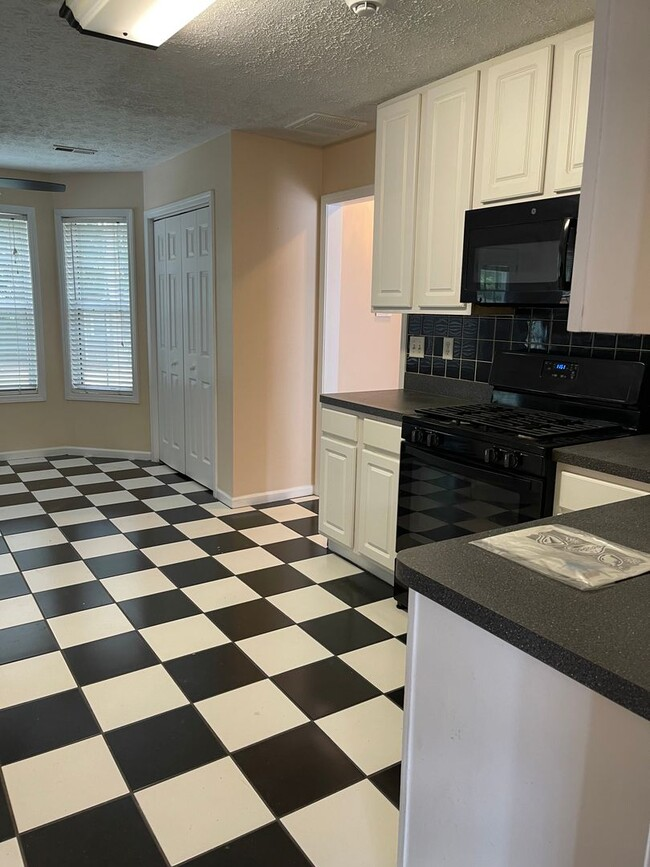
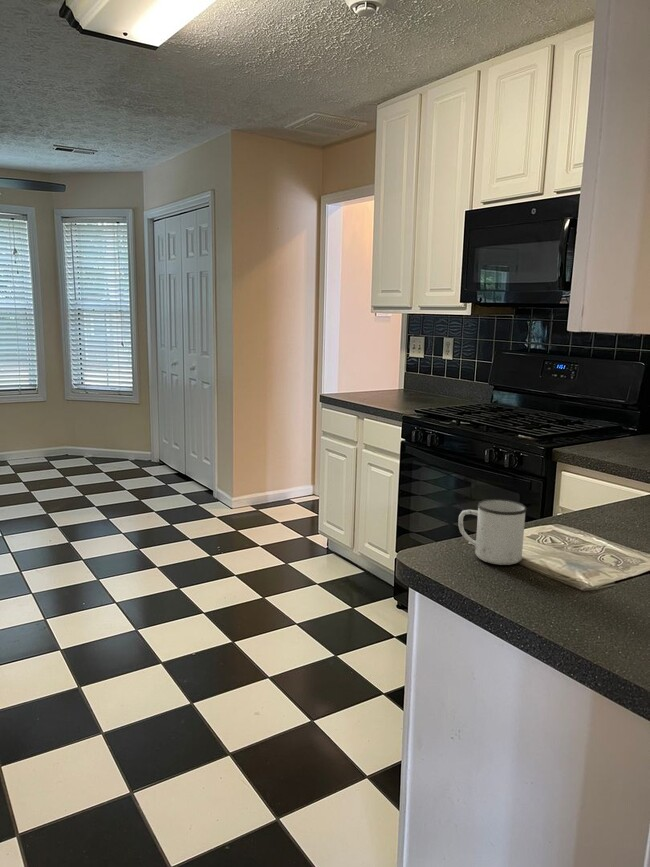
+ mug [457,498,528,566]
